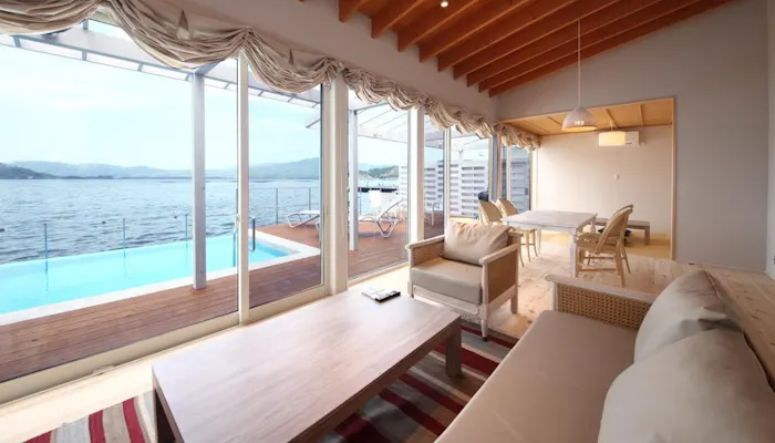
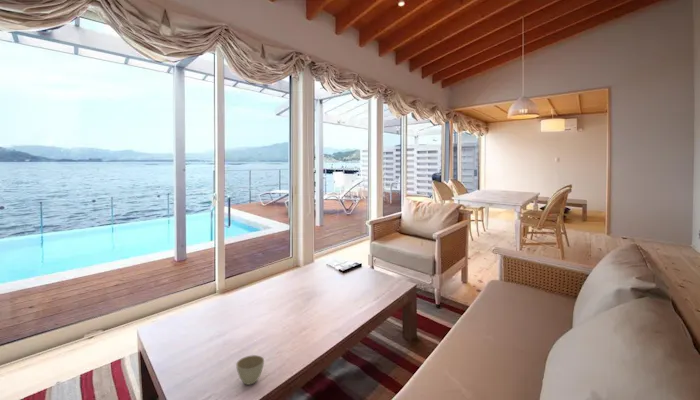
+ flower pot [235,354,265,386]
